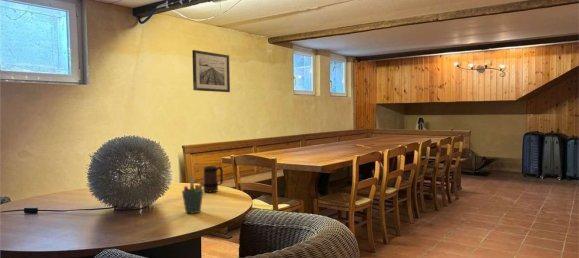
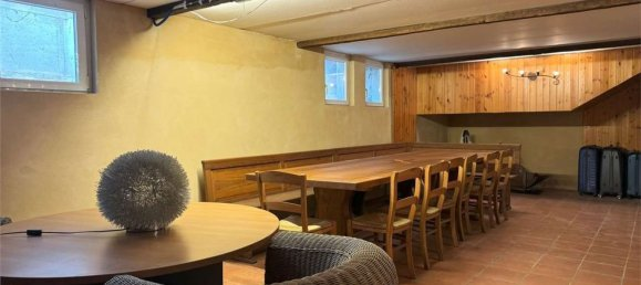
- pen holder [181,176,204,214]
- mug [202,165,224,193]
- wall art [191,49,231,93]
